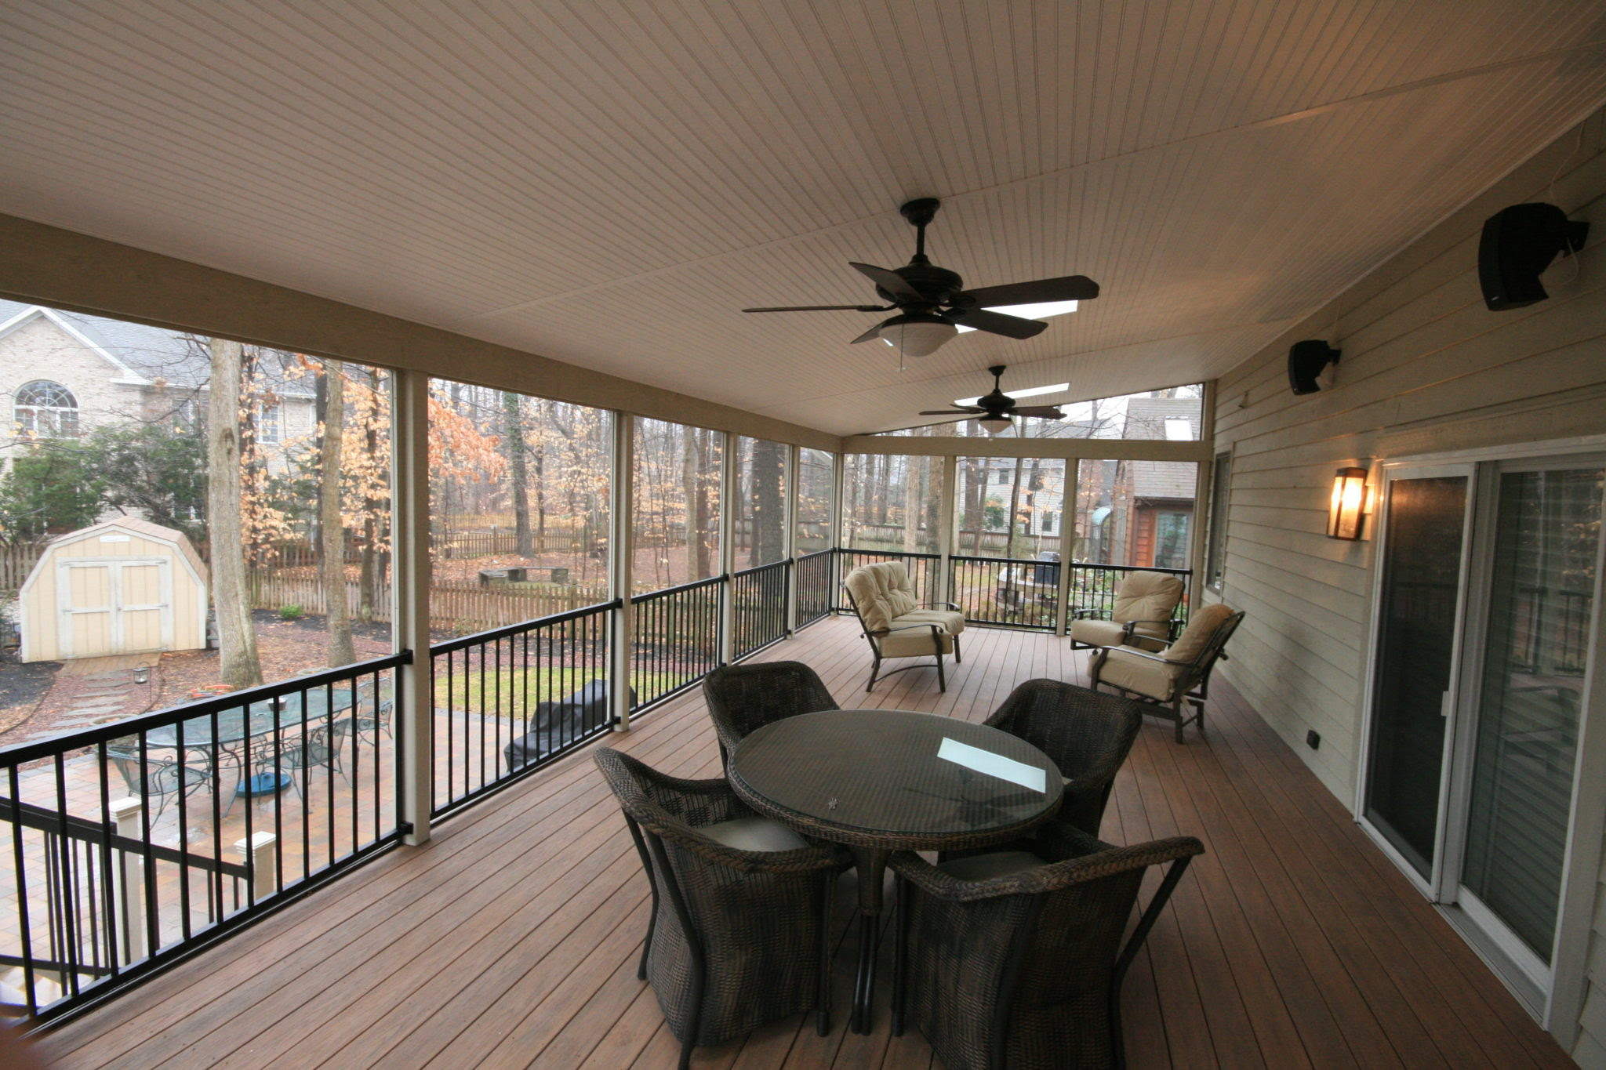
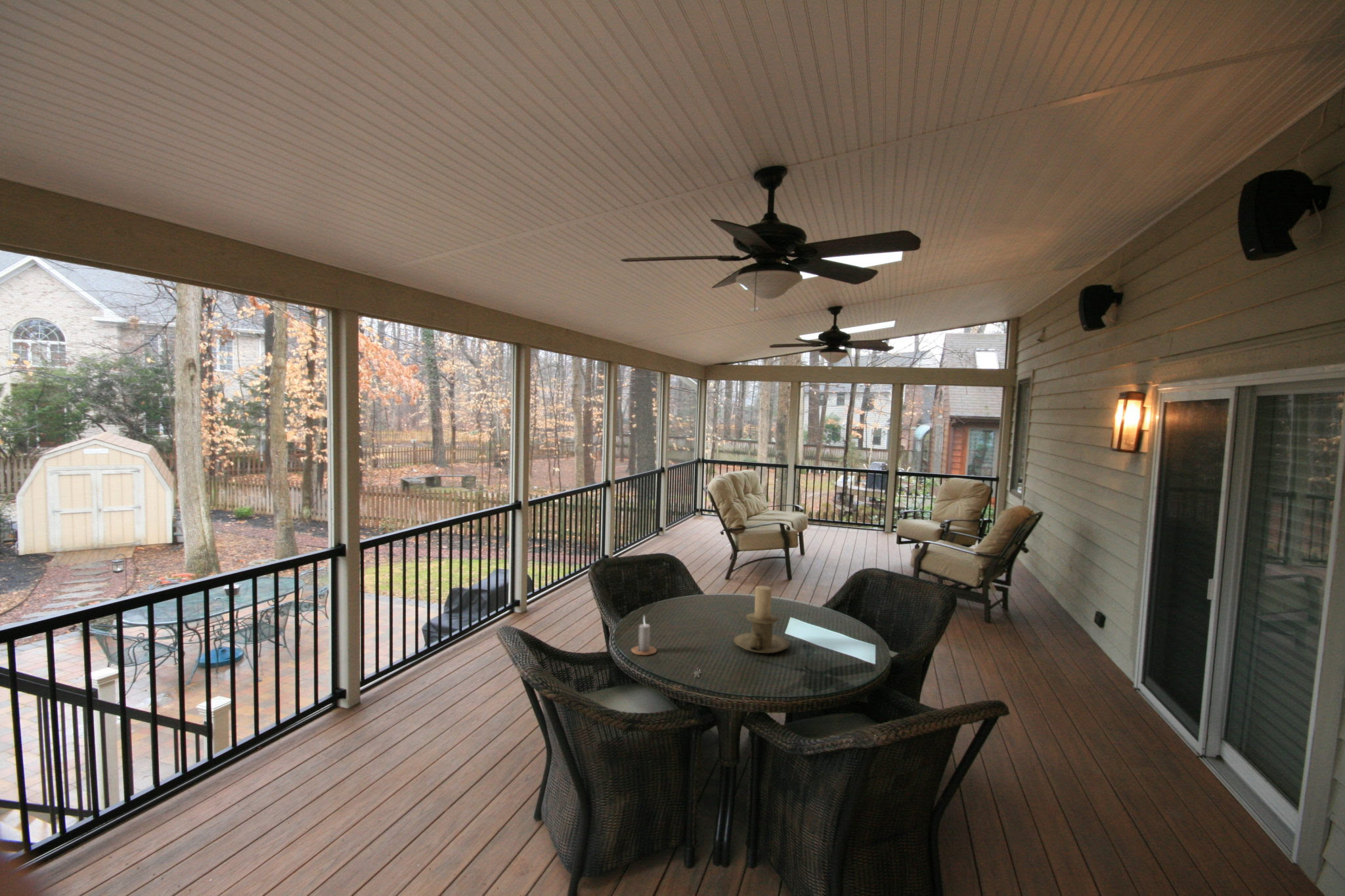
+ candle holder [733,586,791,654]
+ candle [630,614,657,656]
